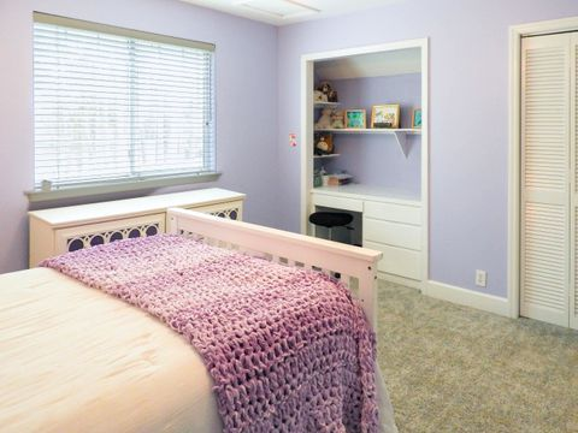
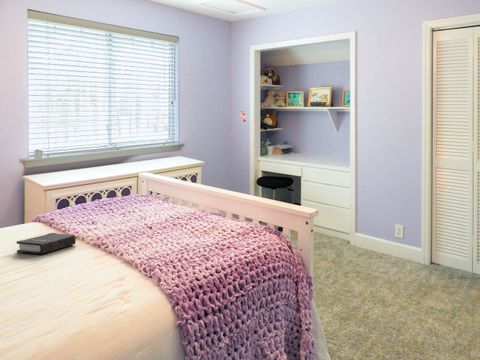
+ hardback book [16,232,77,255]
